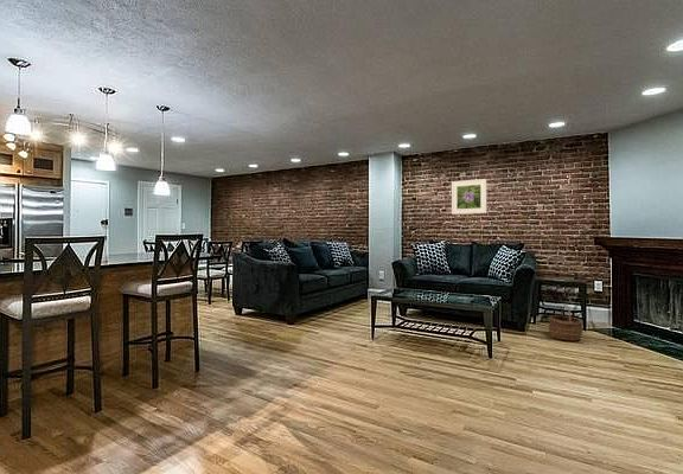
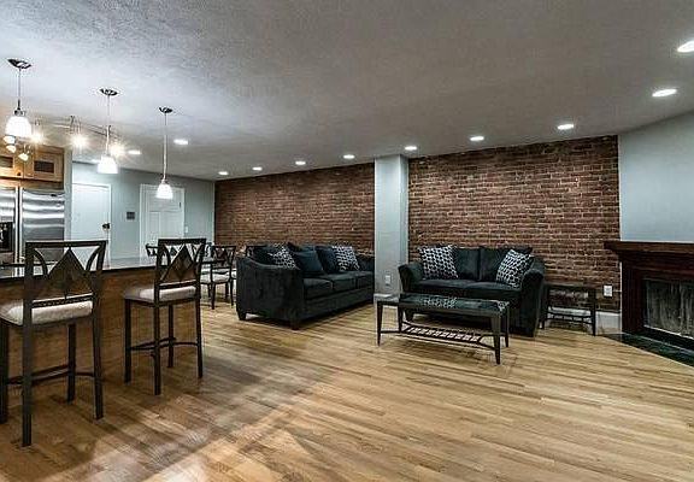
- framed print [451,178,487,216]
- wicker basket [548,303,585,341]
